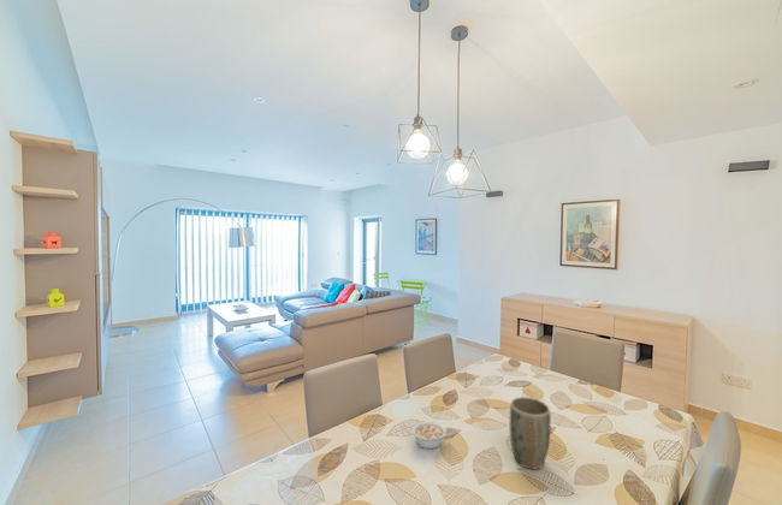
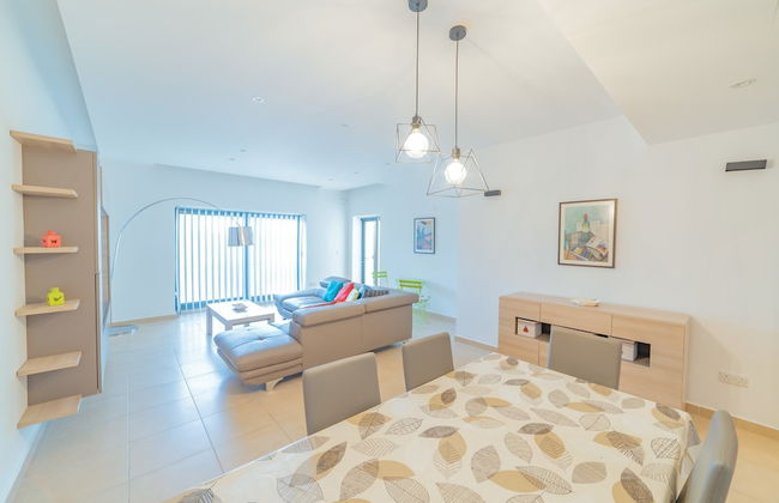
- plant pot [508,396,552,470]
- legume [410,420,455,450]
